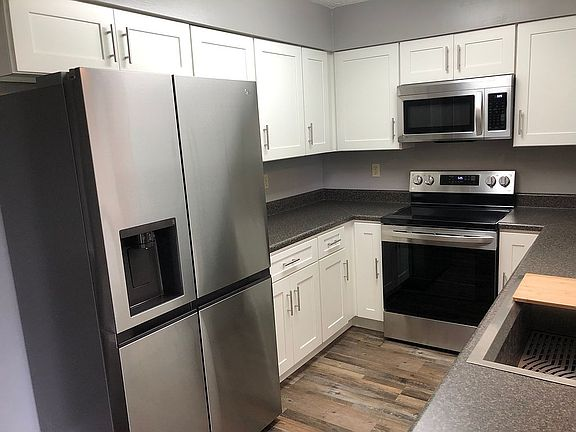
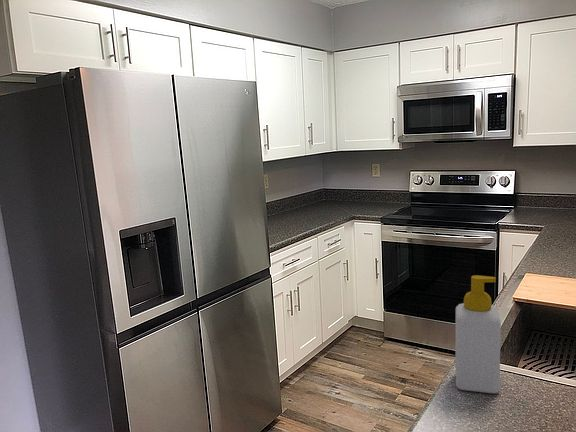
+ soap bottle [454,274,502,394]
